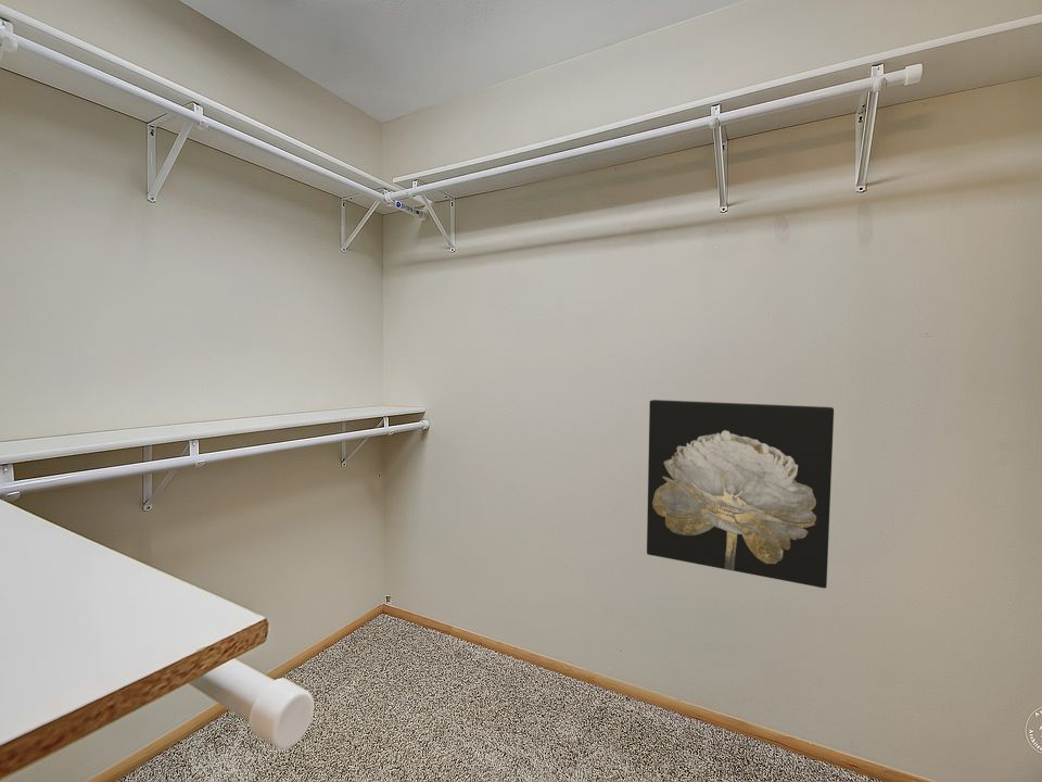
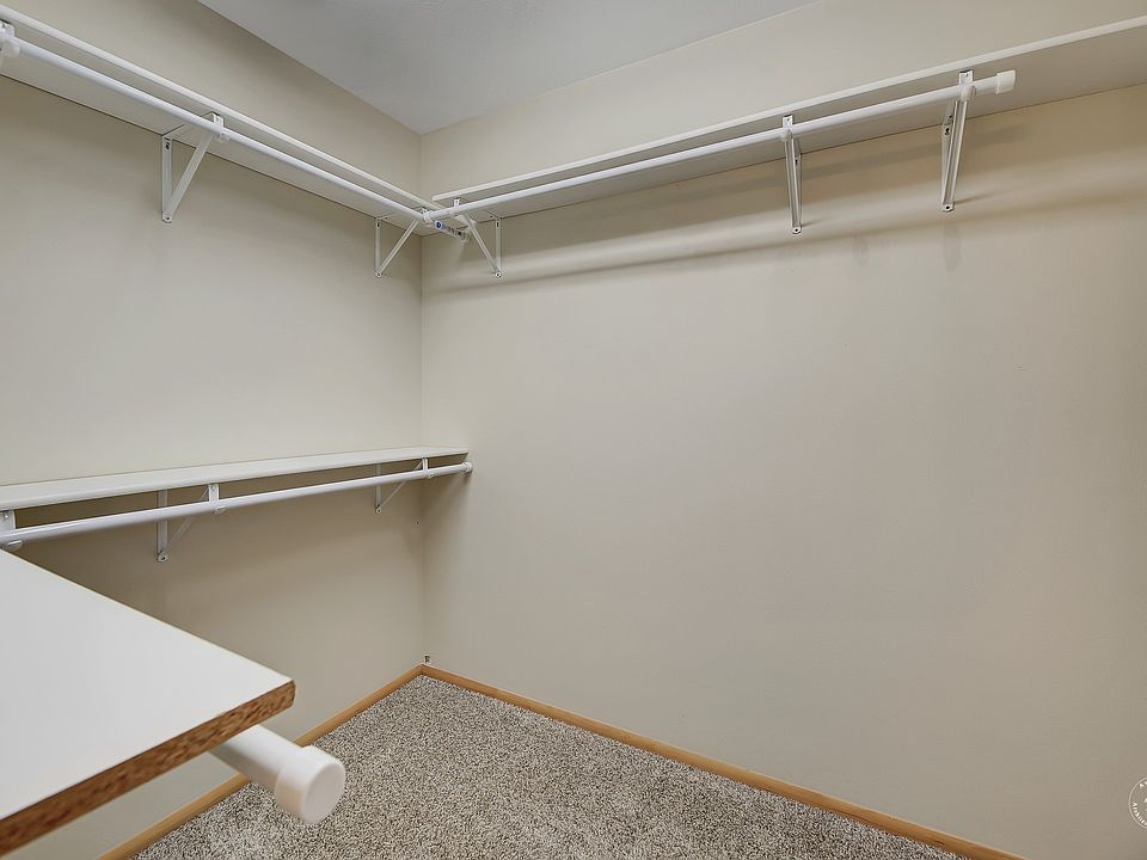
- wall art [646,399,835,589]
